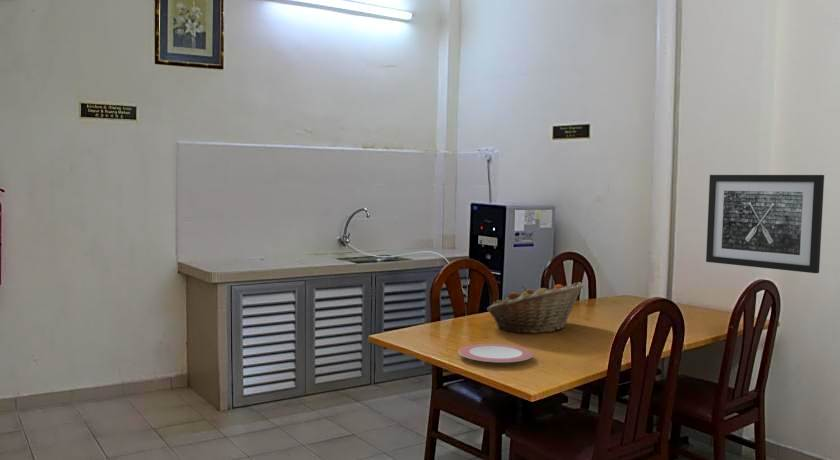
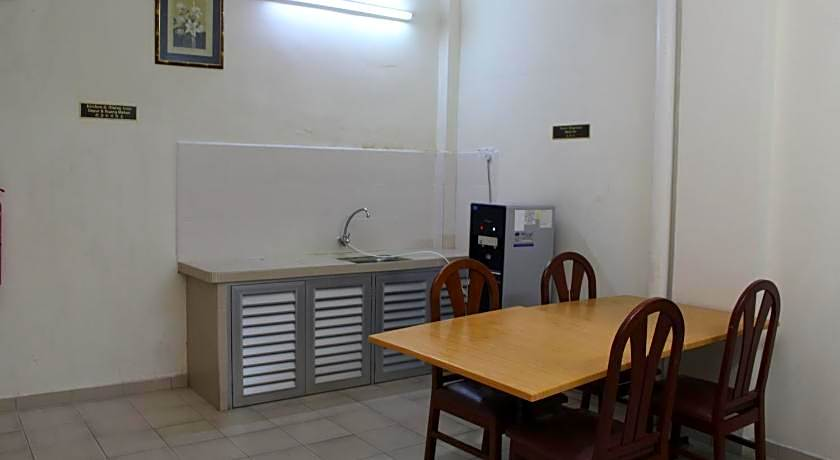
- plate [458,343,534,363]
- wall art [705,174,825,274]
- fruit basket [486,281,585,334]
